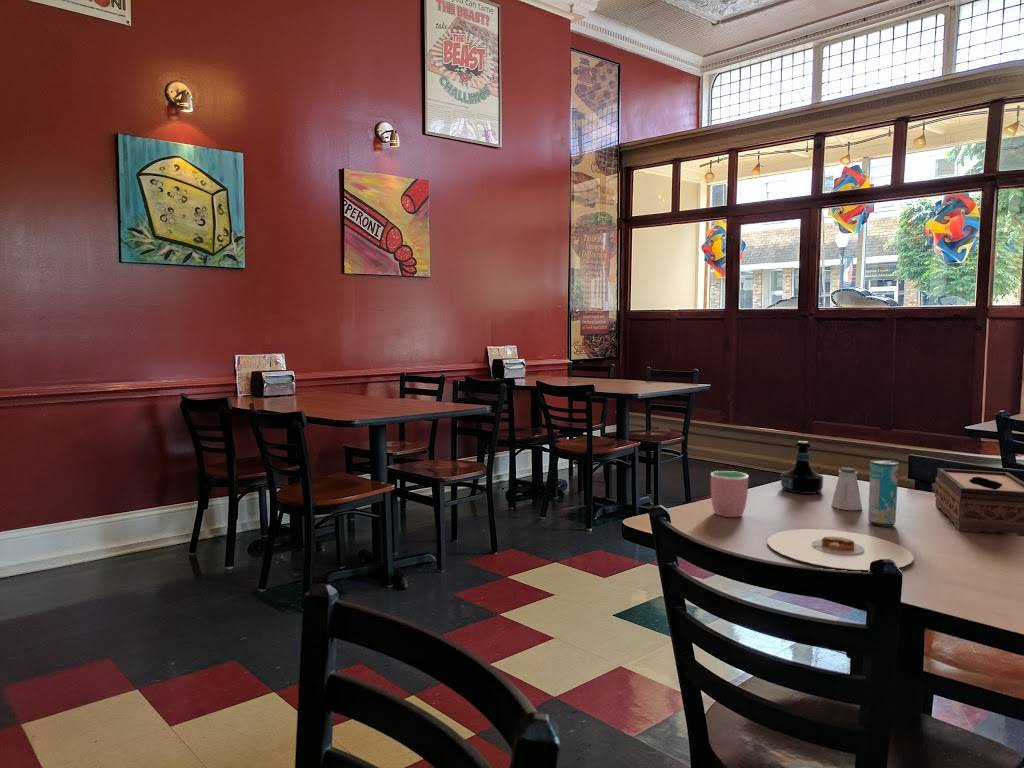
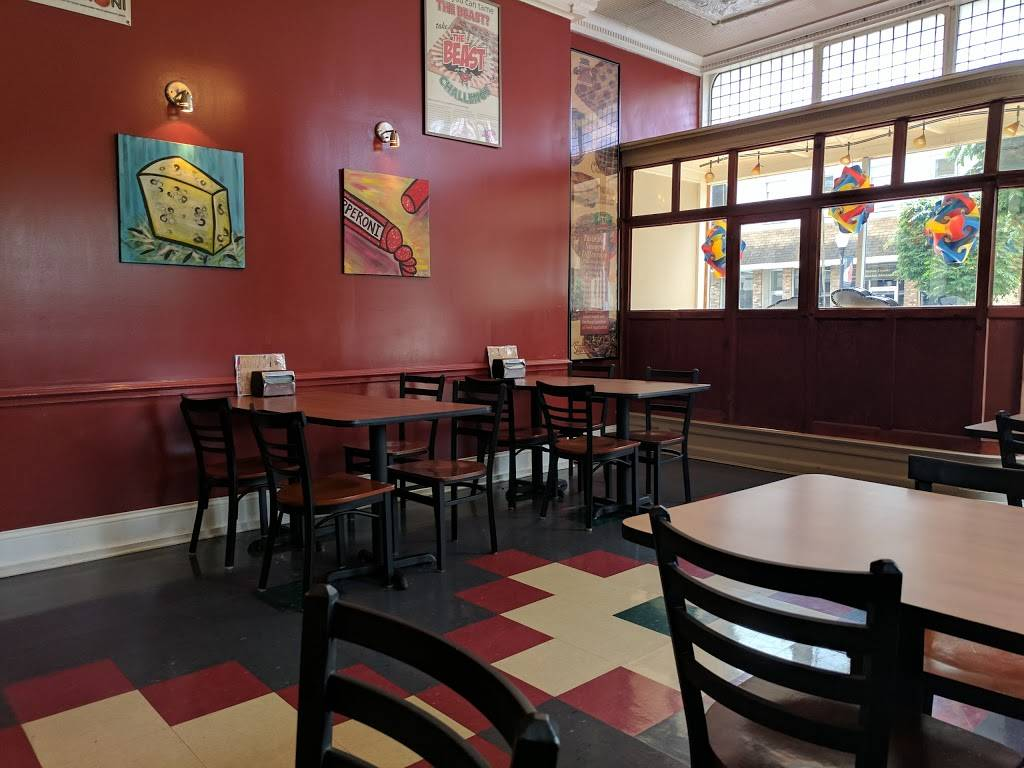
- cup [710,470,750,518]
- beverage can [867,459,899,527]
- plate [766,528,915,571]
- tissue box [934,467,1024,537]
- saltshaker [830,466,863,511]
- tequila bottle [780,440,824,495]
